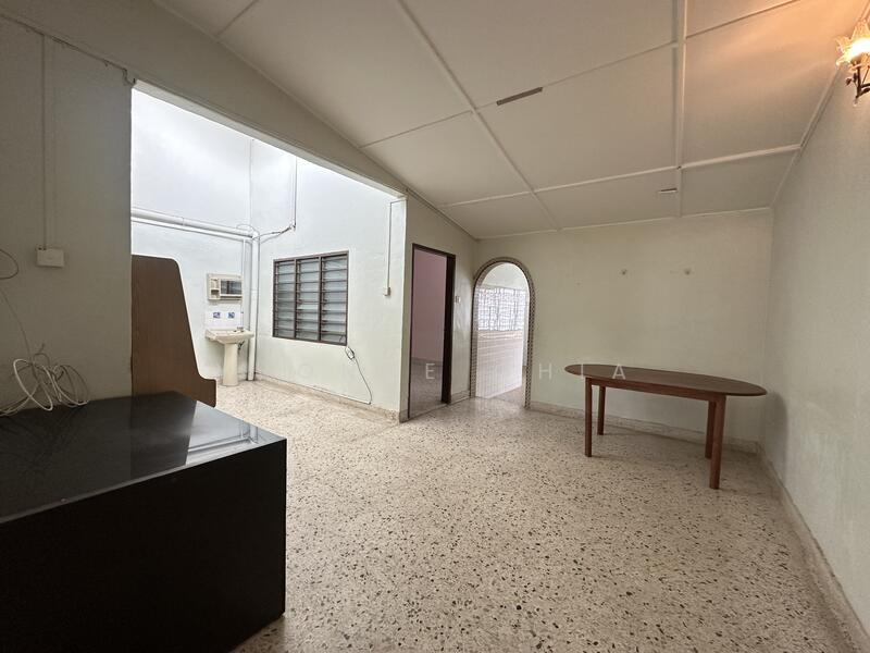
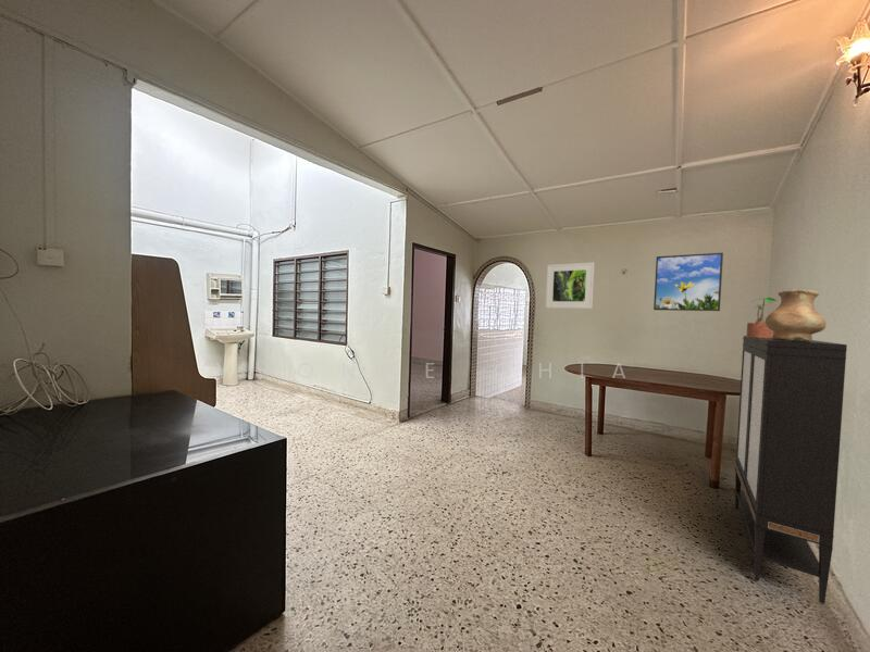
+ vase [765,289,826,342]
+ storage cabinet [734,335,848,605]
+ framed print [652,252,724,312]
+ potted plant [746,297,778,338]
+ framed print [545,261,596,310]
